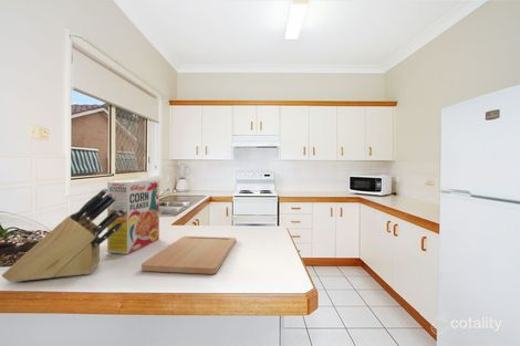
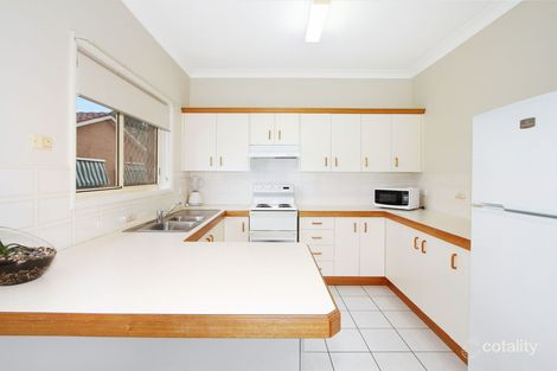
- knife block [0,188,125,283]
- cereal box [106,179,160,255]
- cutting board [141,235,237,275]
